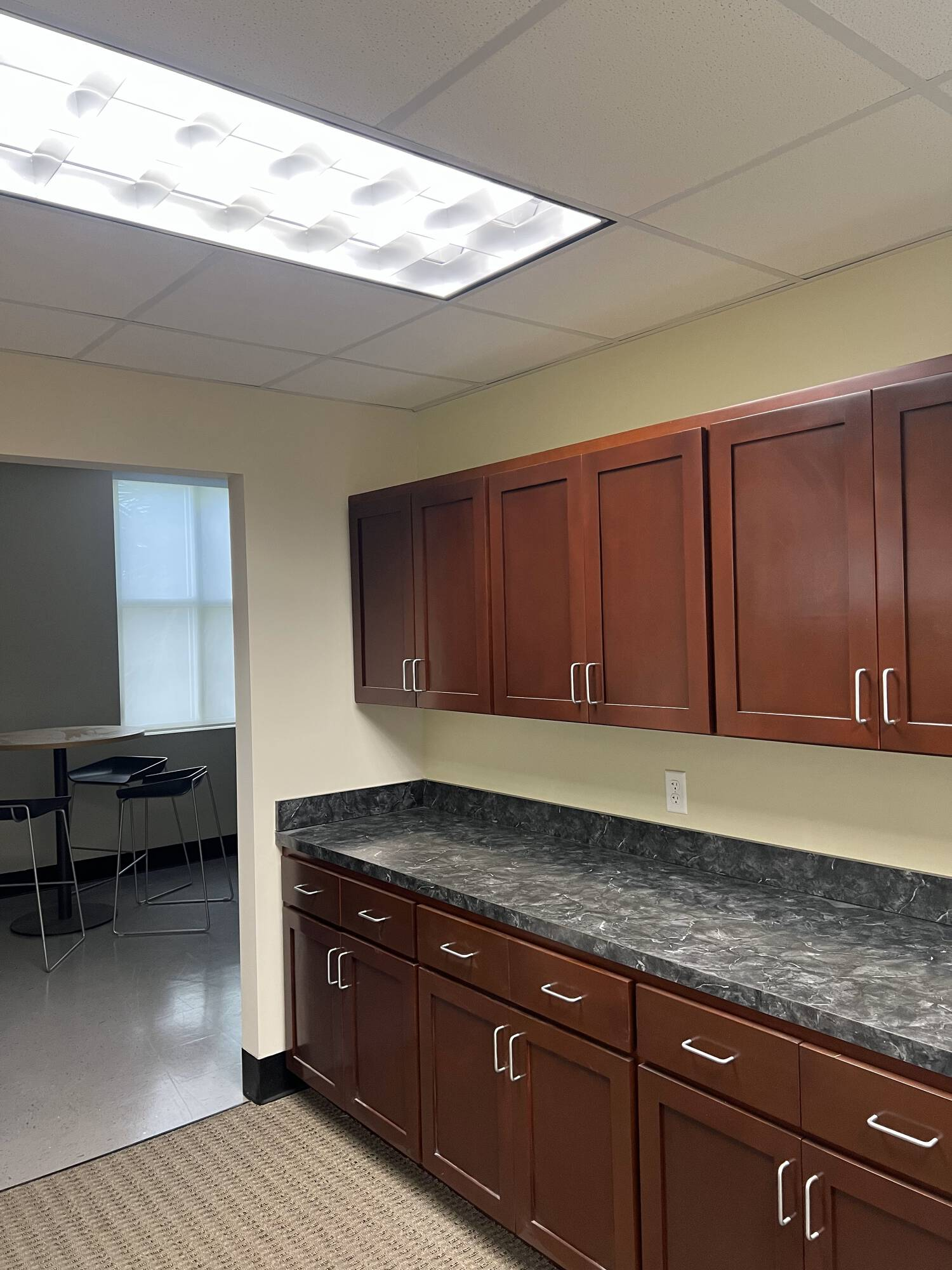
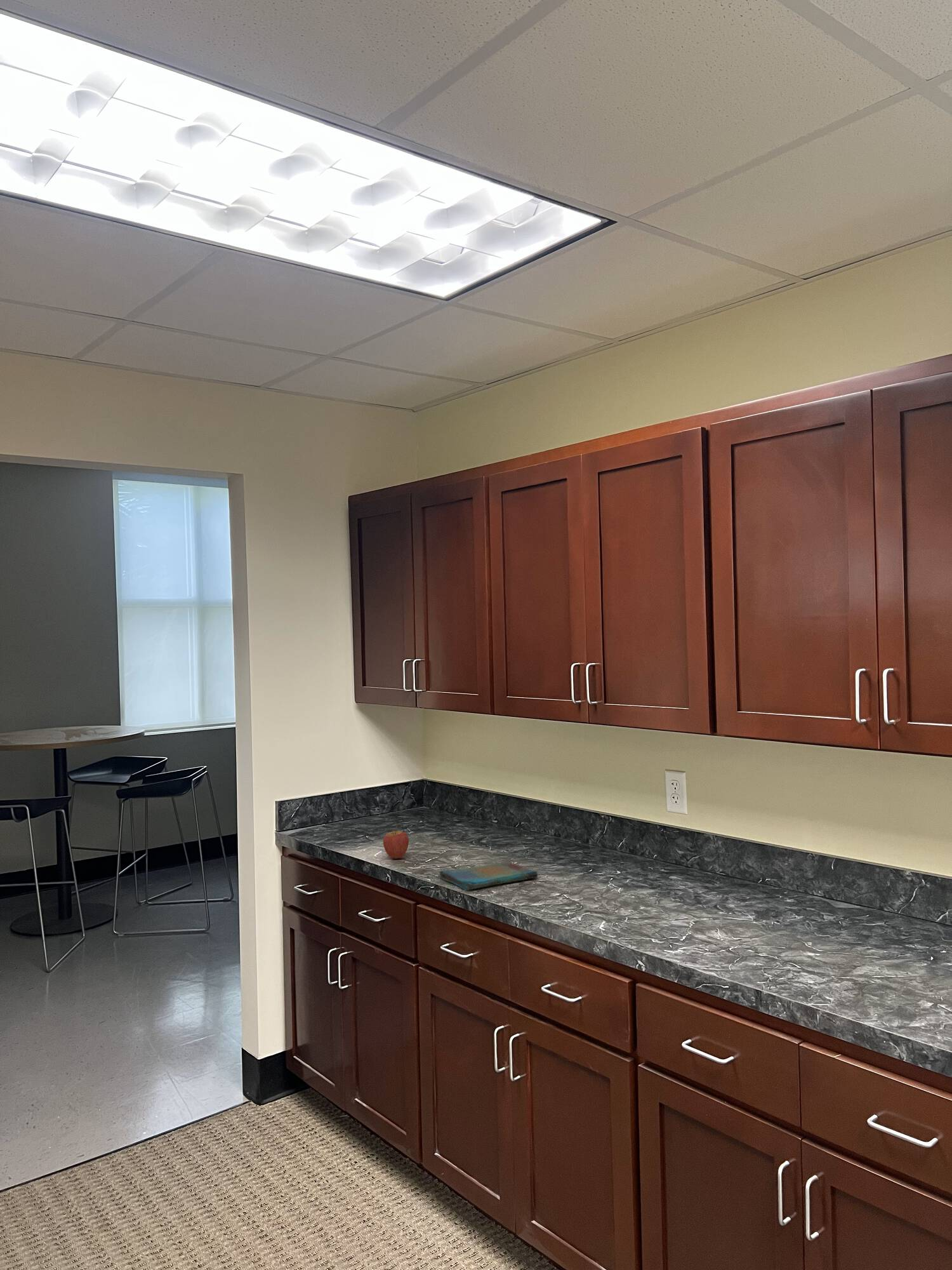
+ dish towel [439,861,539,891]
+ fruit [383,825,409,859]
